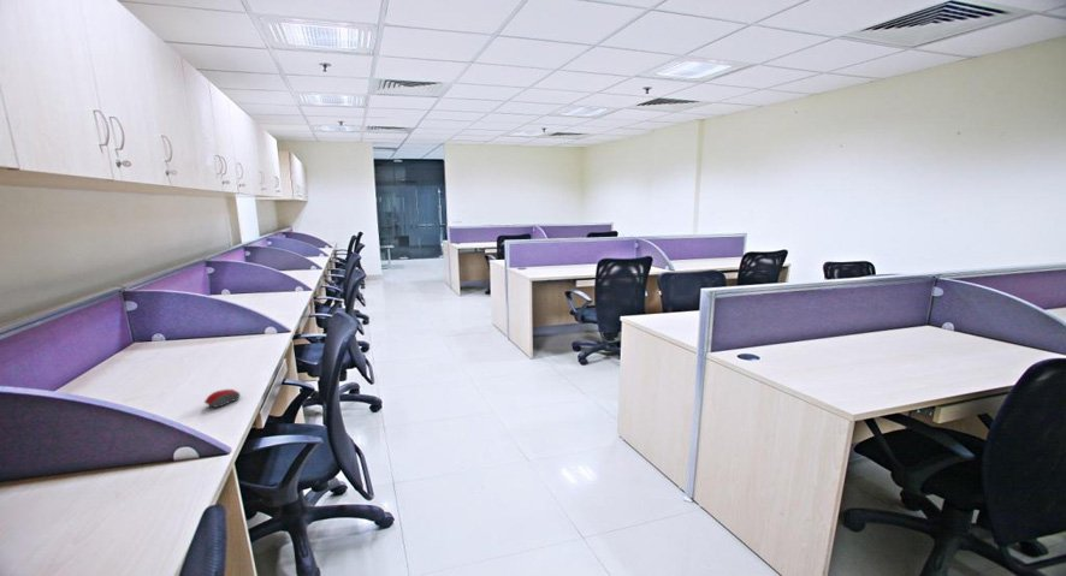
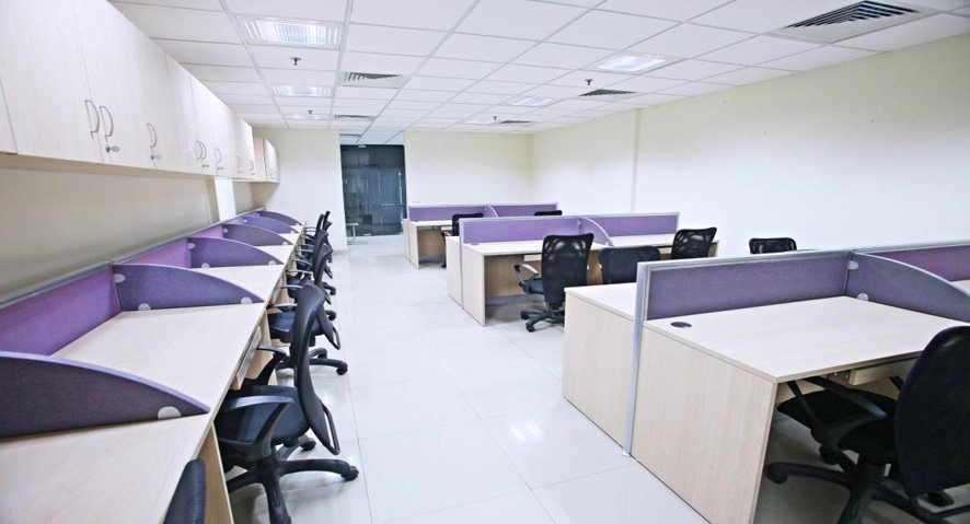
- computer mouse [203,387,242,409]
